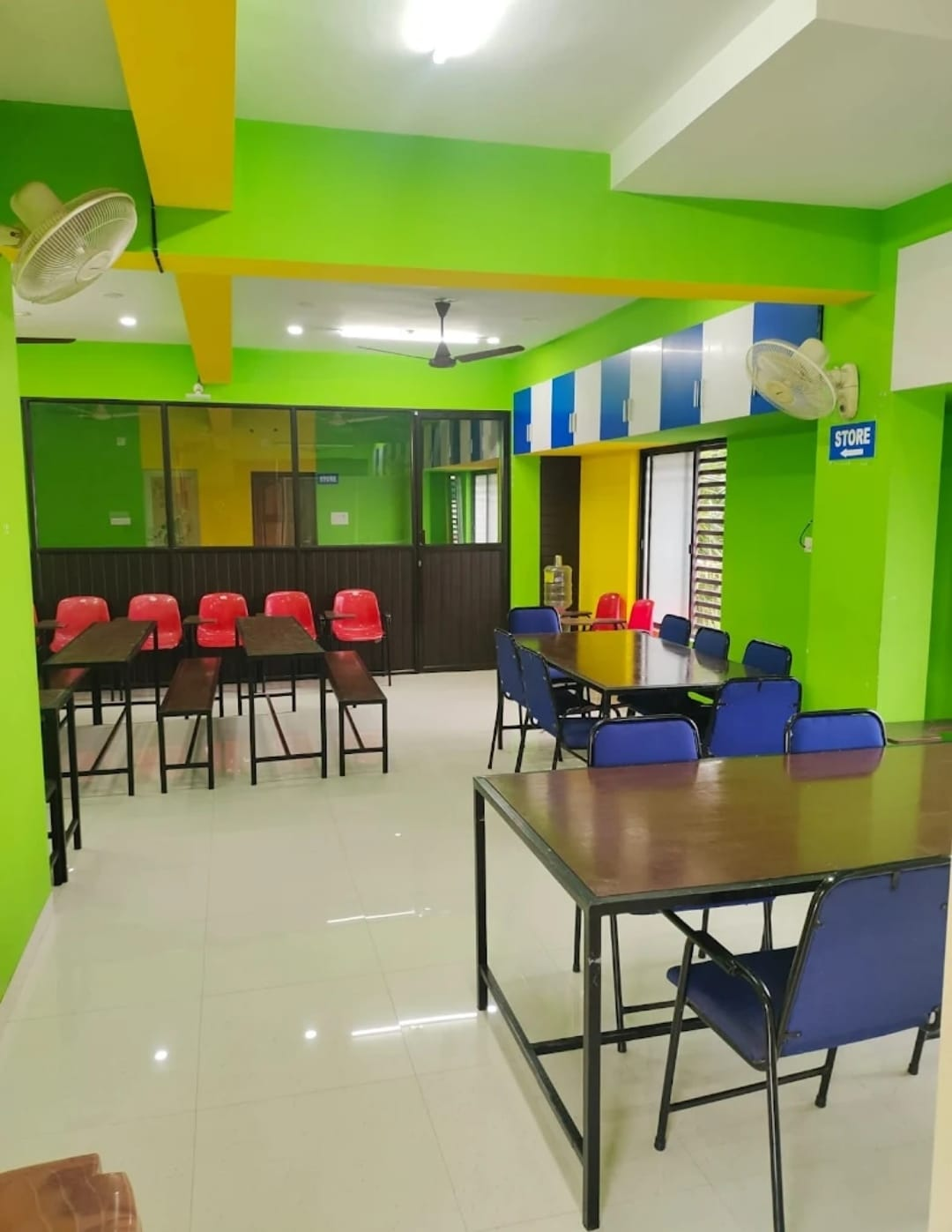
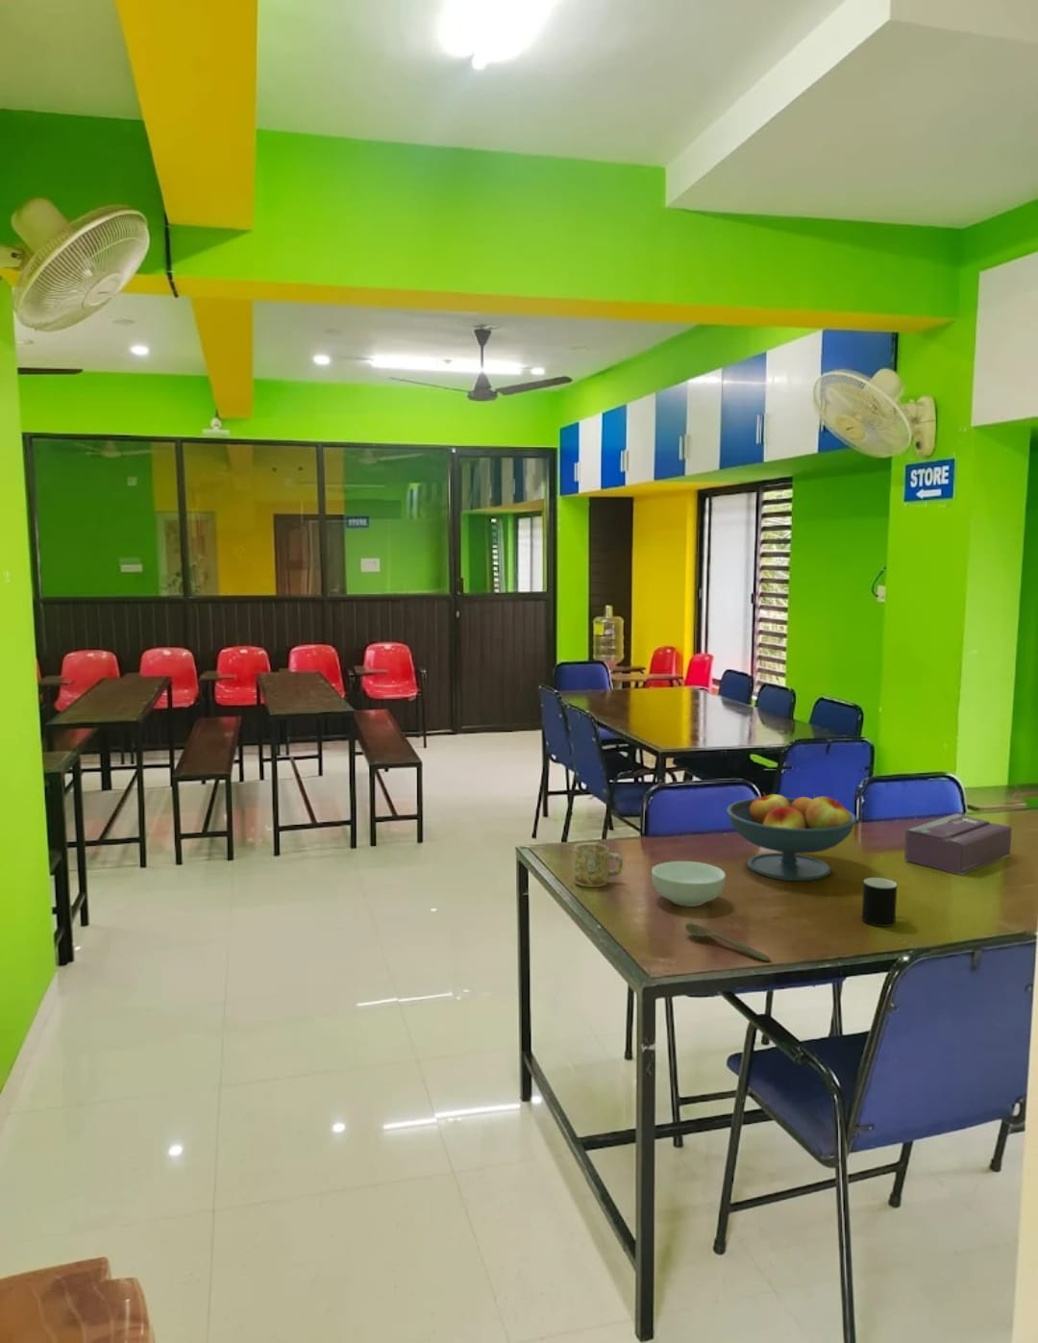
+ mug [574,843,624,888]
+ cereal bowl [651,860,726,908]
+ cup [861,876,897,928]
+ tissue box [904,812,1013,875]
+ spoon [685,923,772,963]
+ fruit bowl [726,791,857,882]
